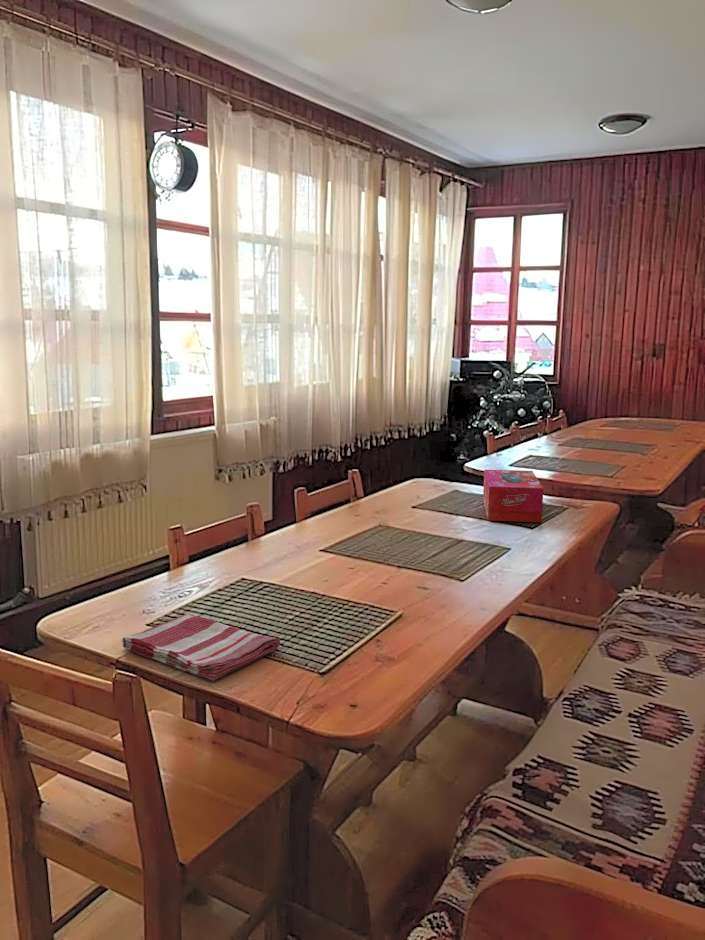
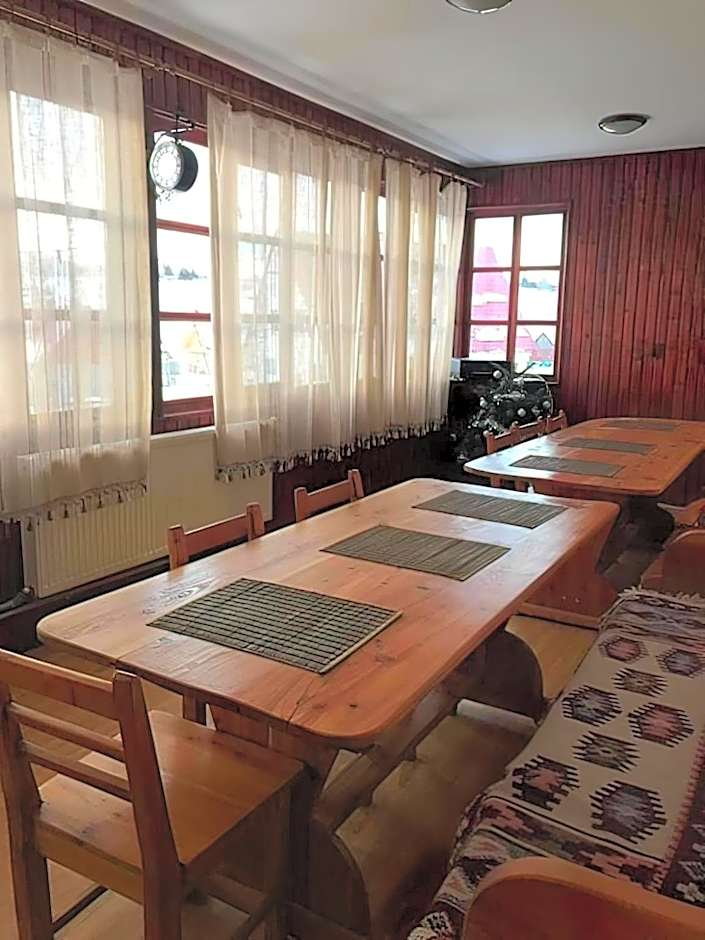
- dish towel [121,613,281,682]
- tissue box [482,468,544,523]
